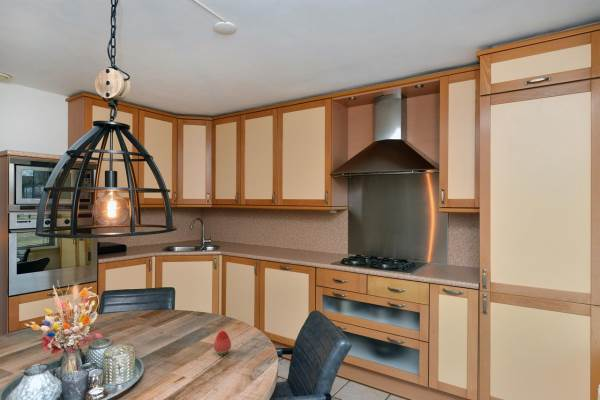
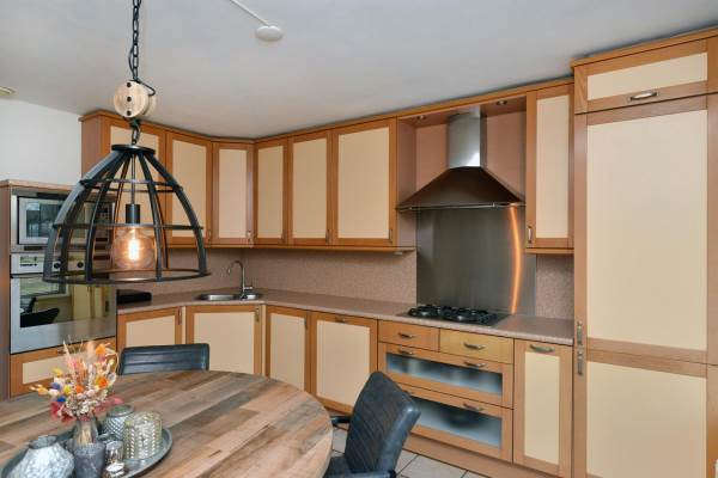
- fruit [213,330,232,357]
